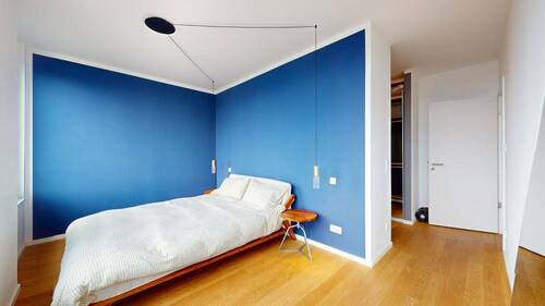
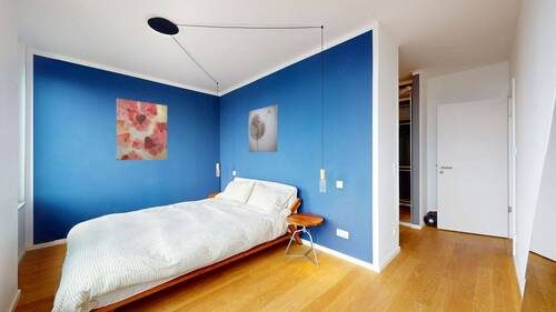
+ wall art [248,104,278,153]
+ wall art [116,98,168,161]
